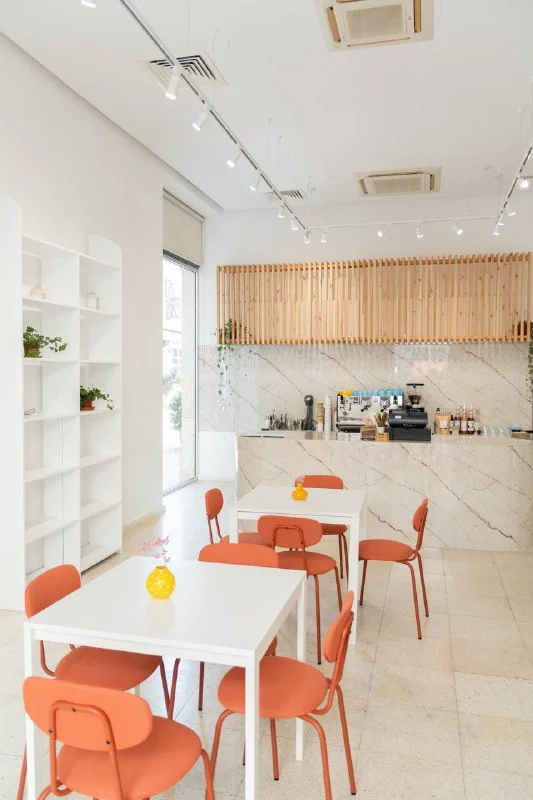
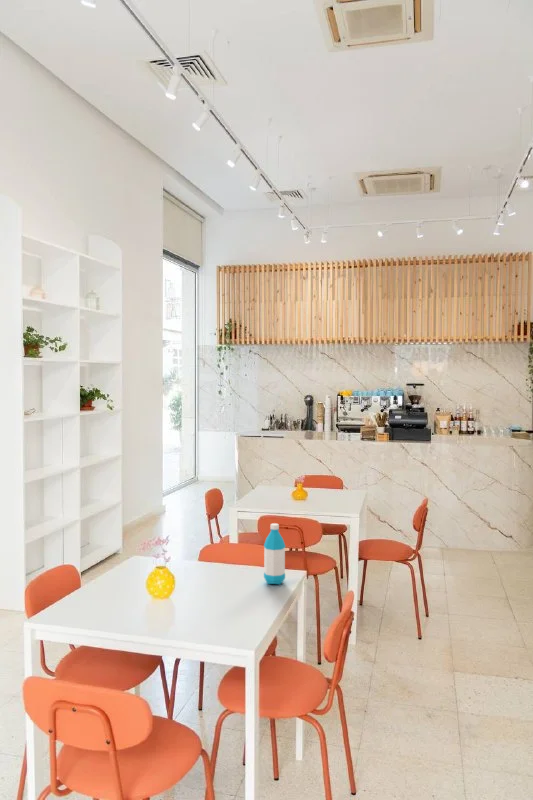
+ water bottle [263,522,286,585]
